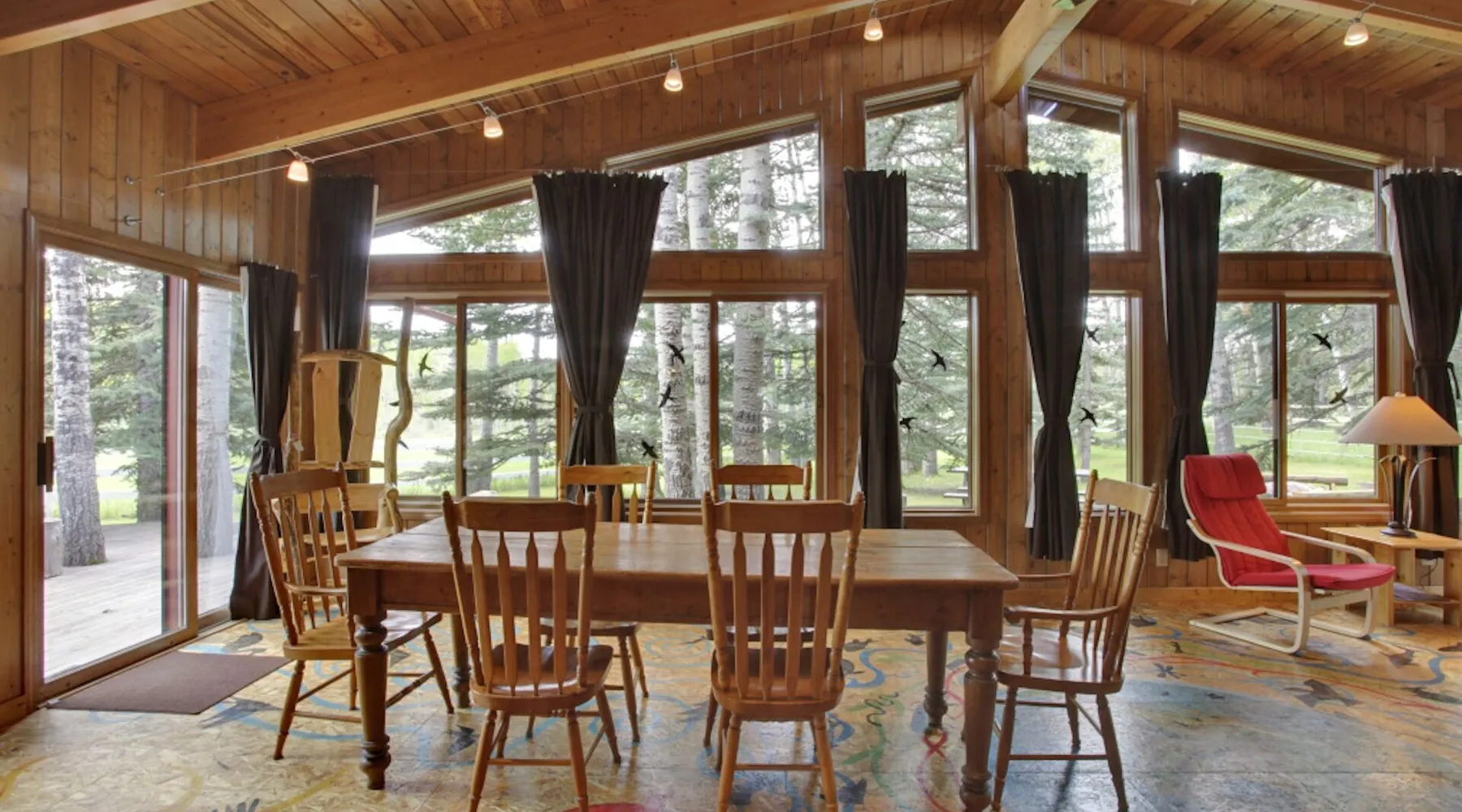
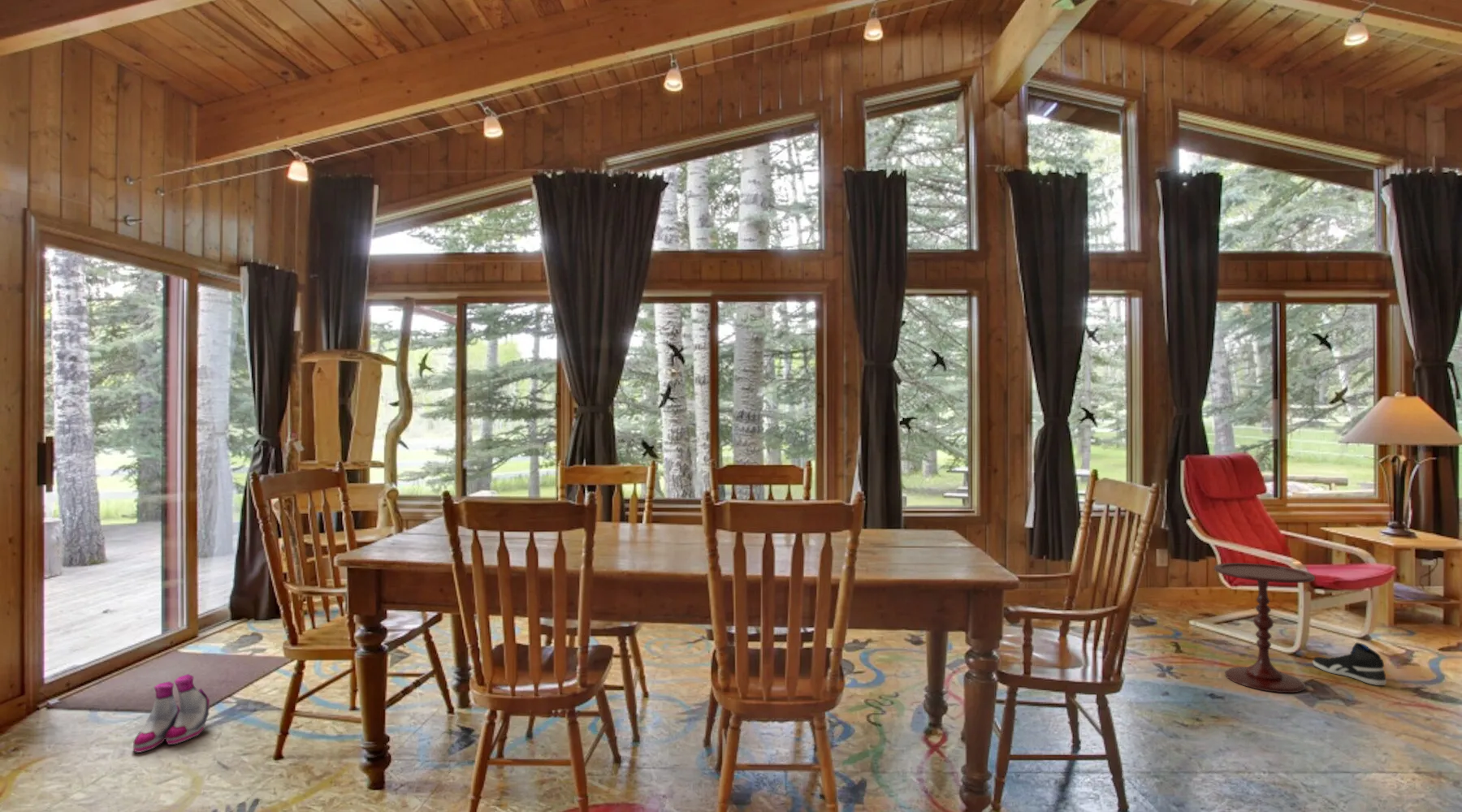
+ sneaker [1312,641,1387,686]
+ boots [132,673,210,754]
+ side table [1213,562,1316,693]
